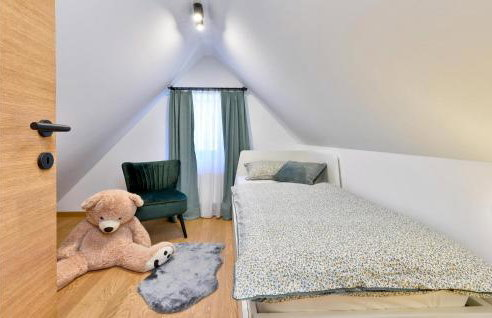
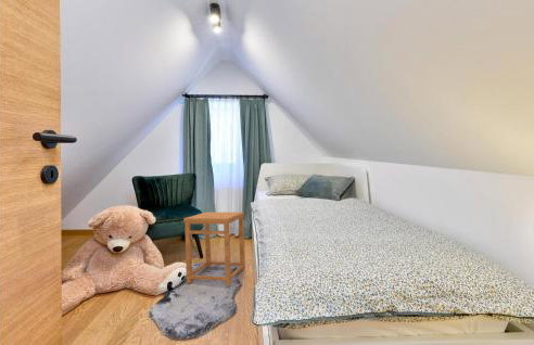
+ side table [182,212,246,286]
